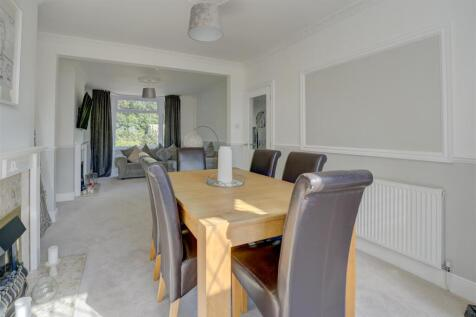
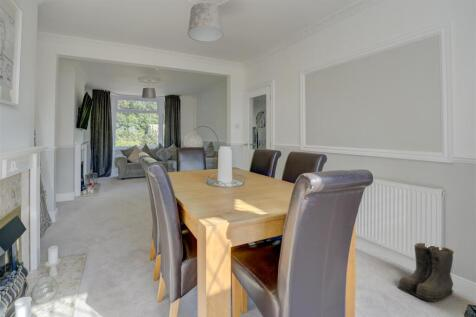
+ boots [397,242,455,303]
